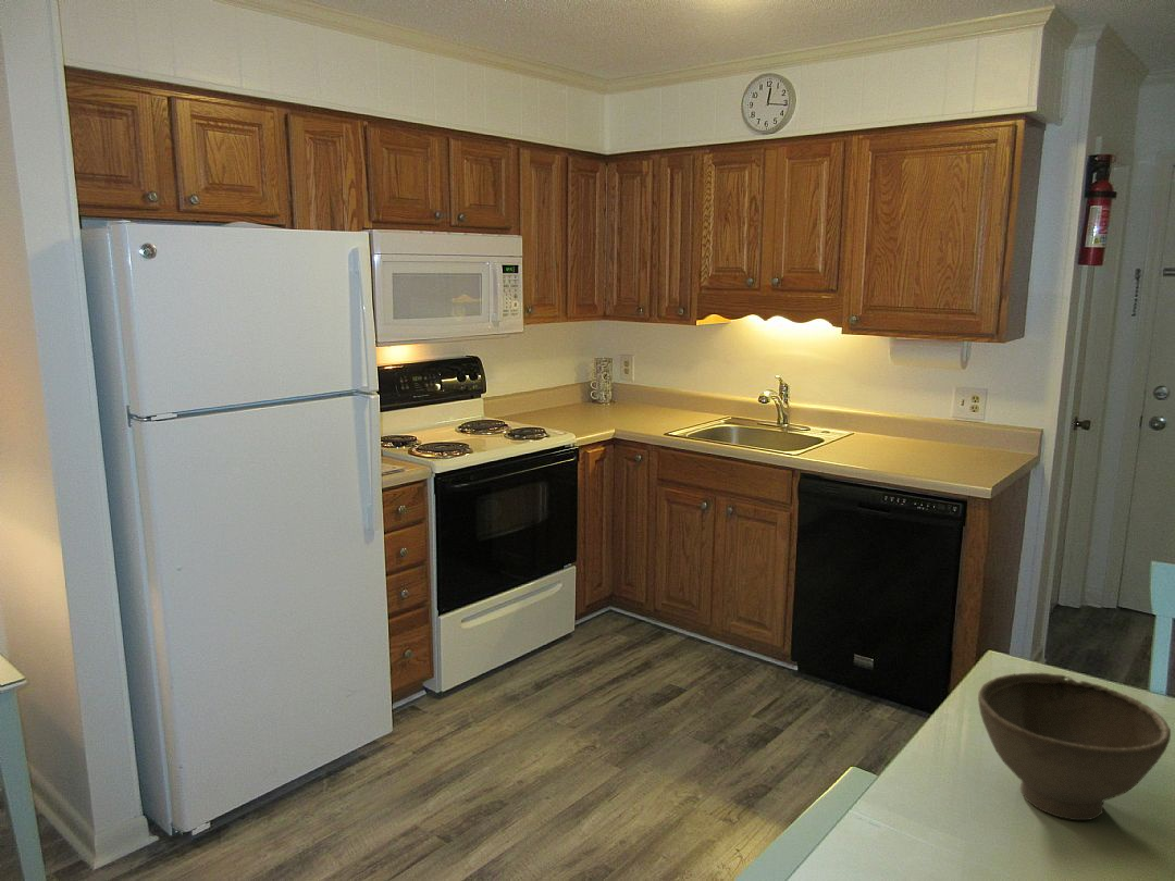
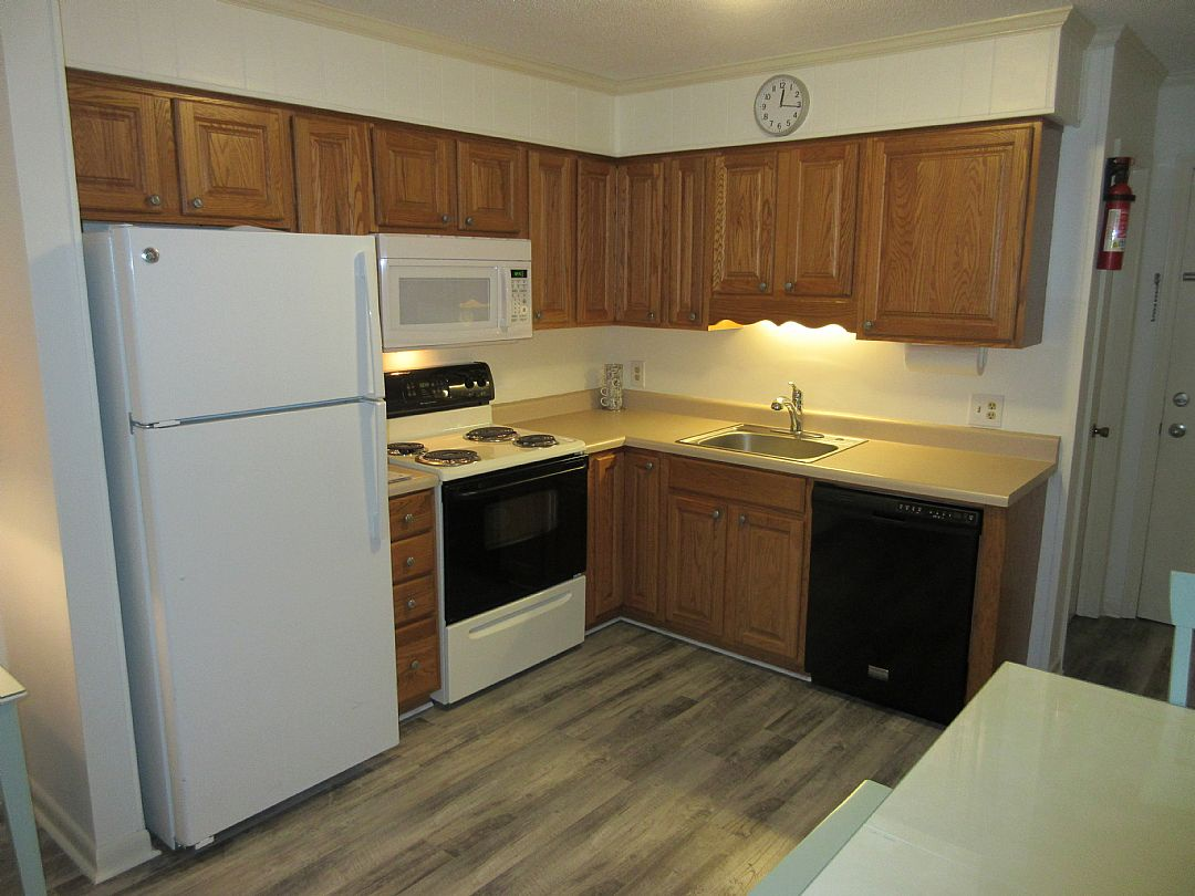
- bowl [977,671,1172,821]
